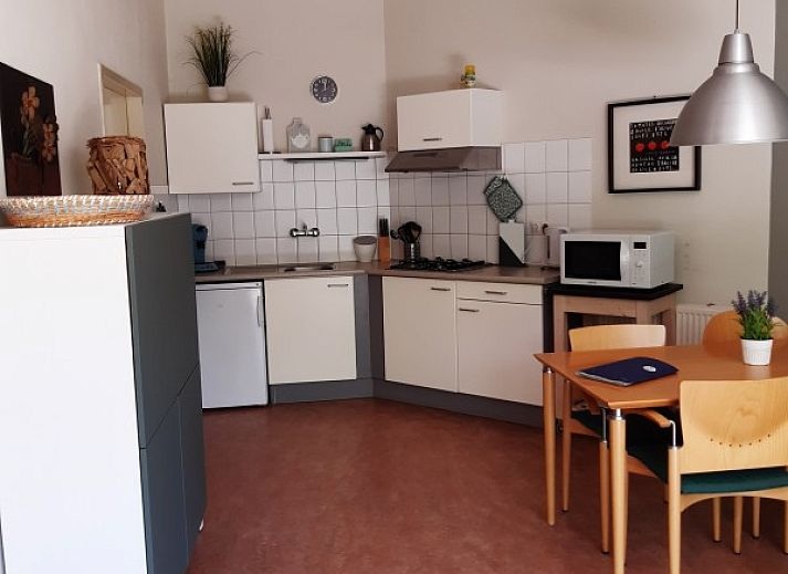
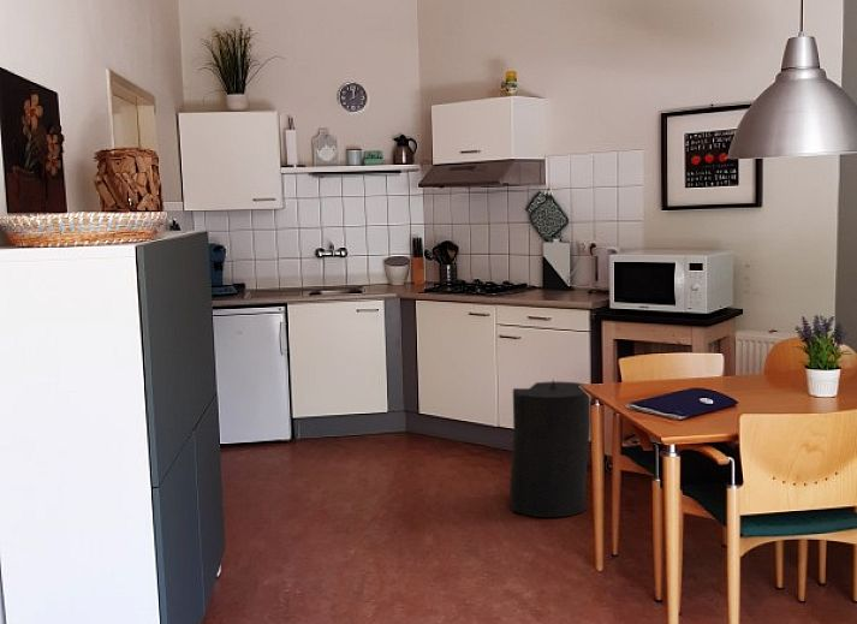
+ trash can [508,379,591,518]
